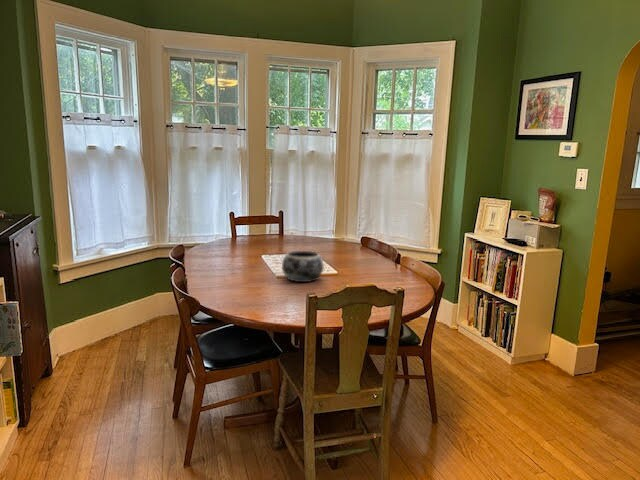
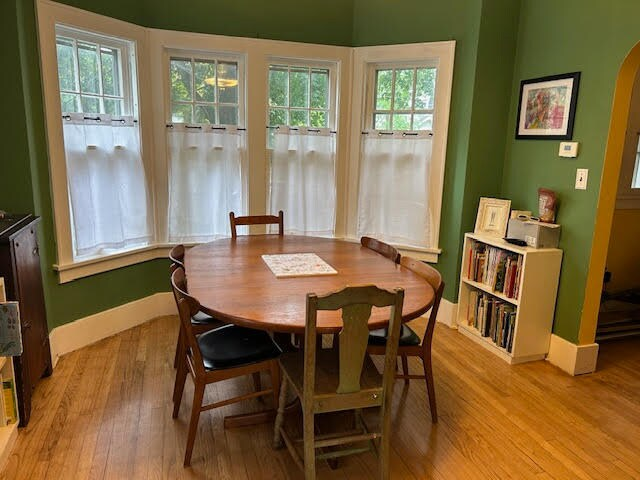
- decorative bowl [281,250,324,283]
